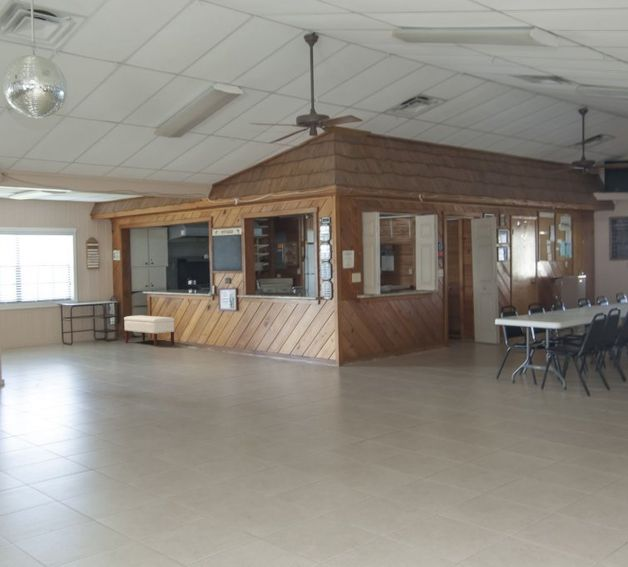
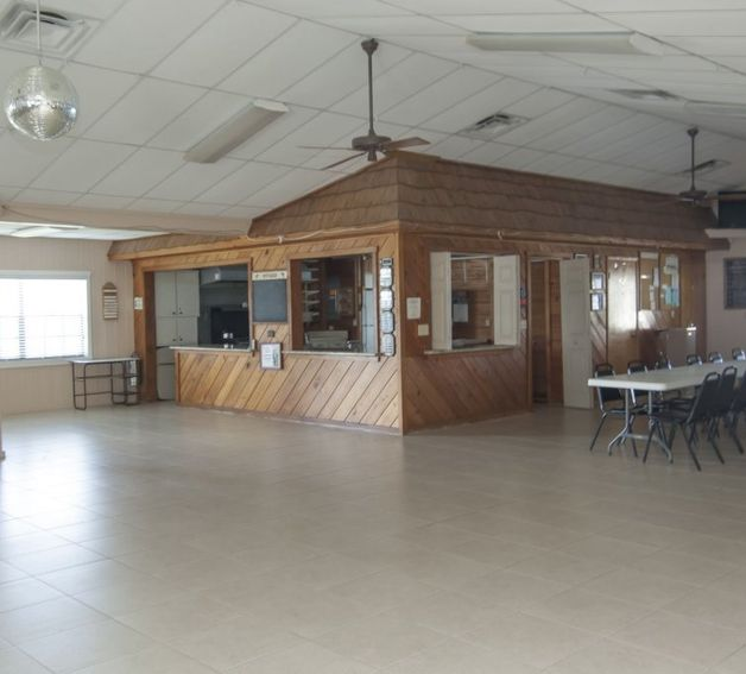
- bench [123,314,175,347]
